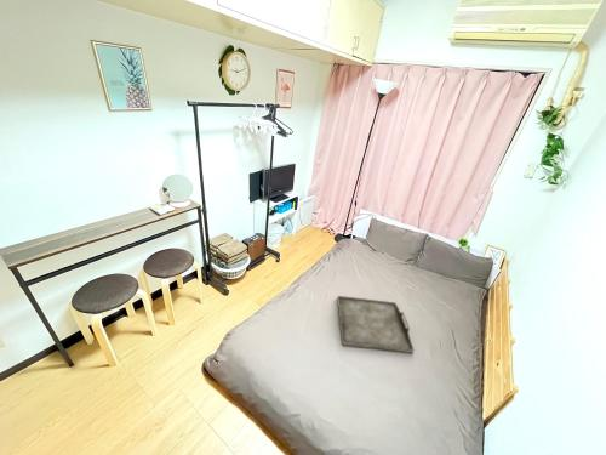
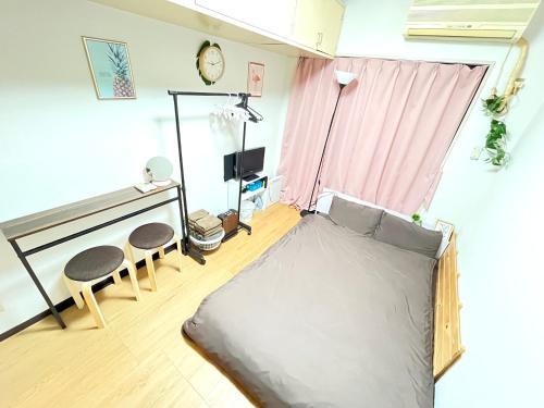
- serving tray [336,295,416,354]
